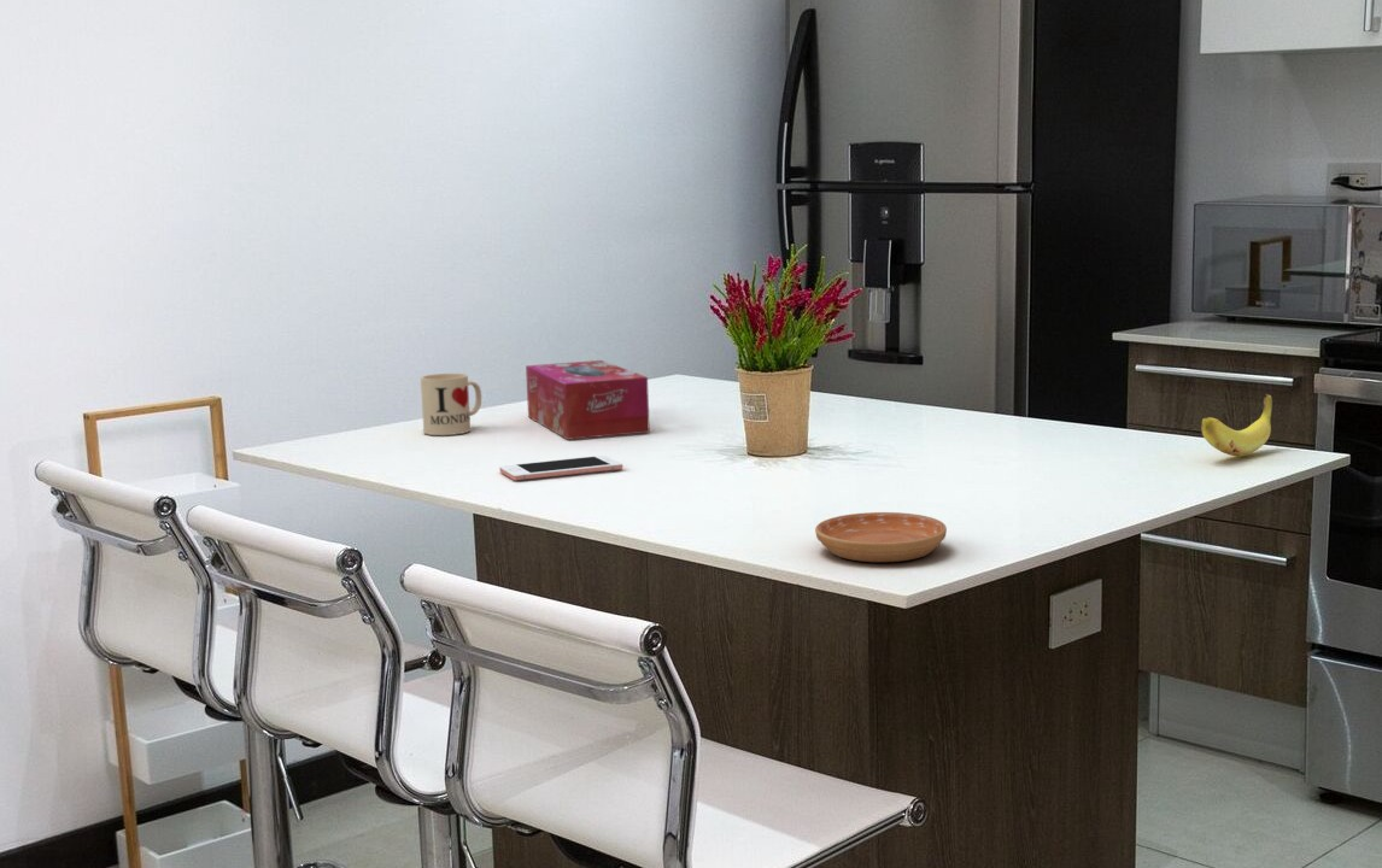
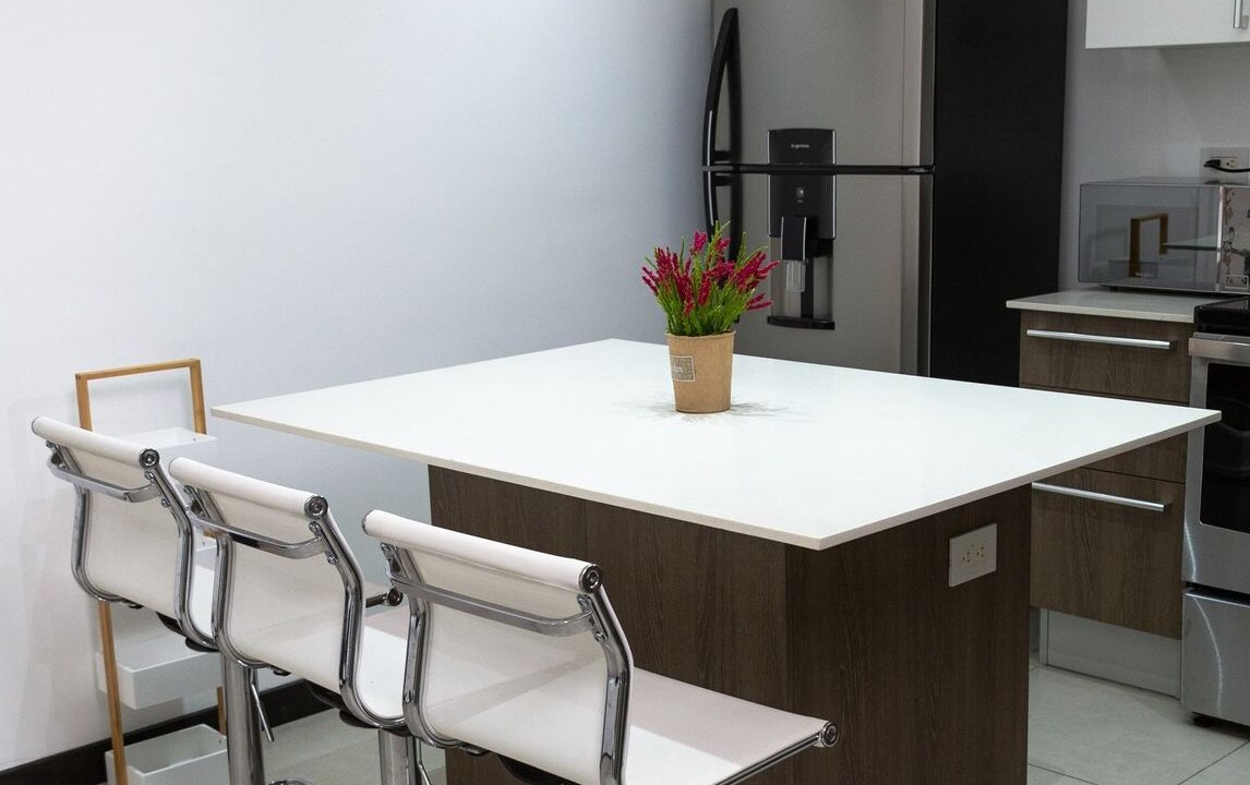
- mug [420,373,482,436]
- banana [1200,393,1273,458]
- cell phone [498,454,623,481]
- saucer [814,511,948,563]
- tissue box [525,359,651,441]
